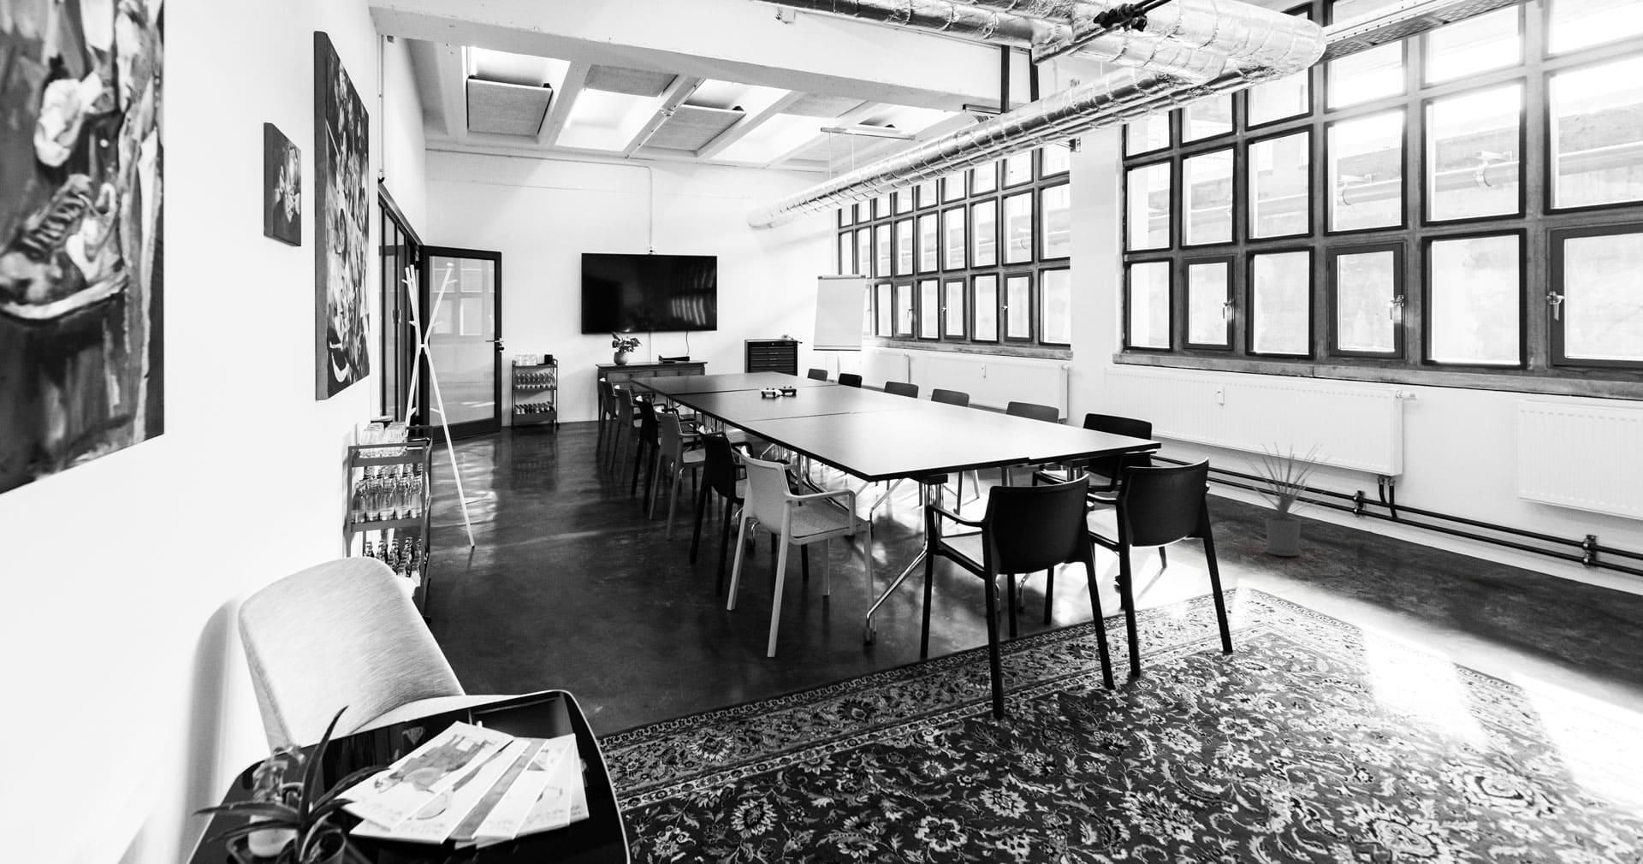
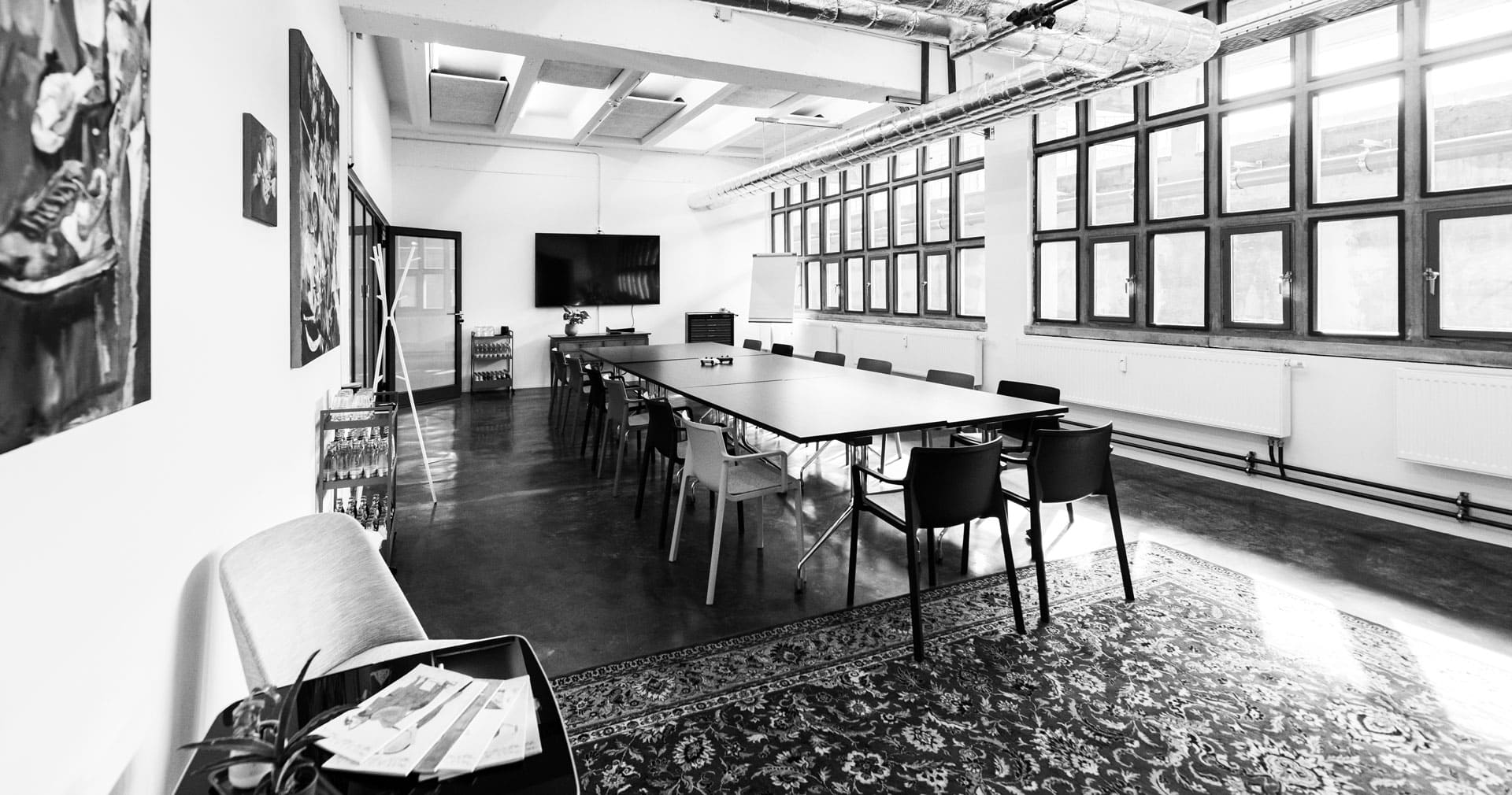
- house plant [1238,440,1333,556]
